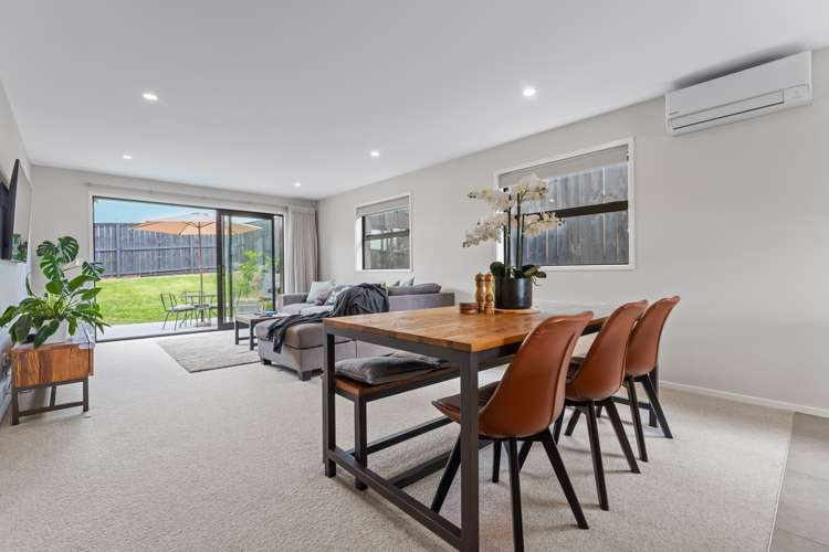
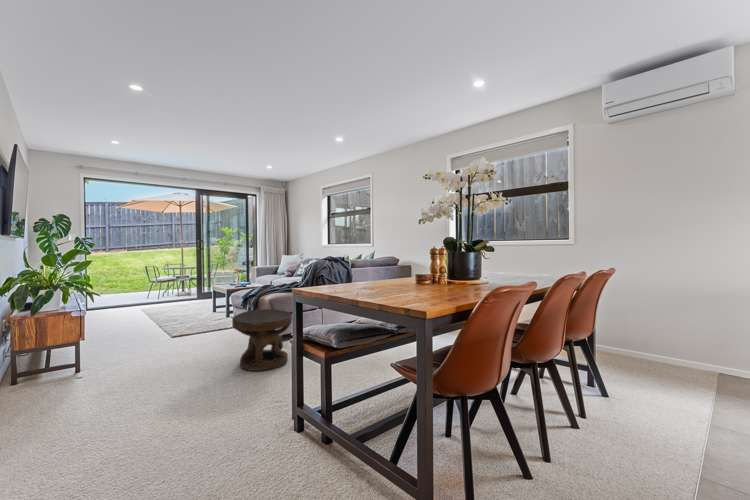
+ side table [231,308,293,372]
